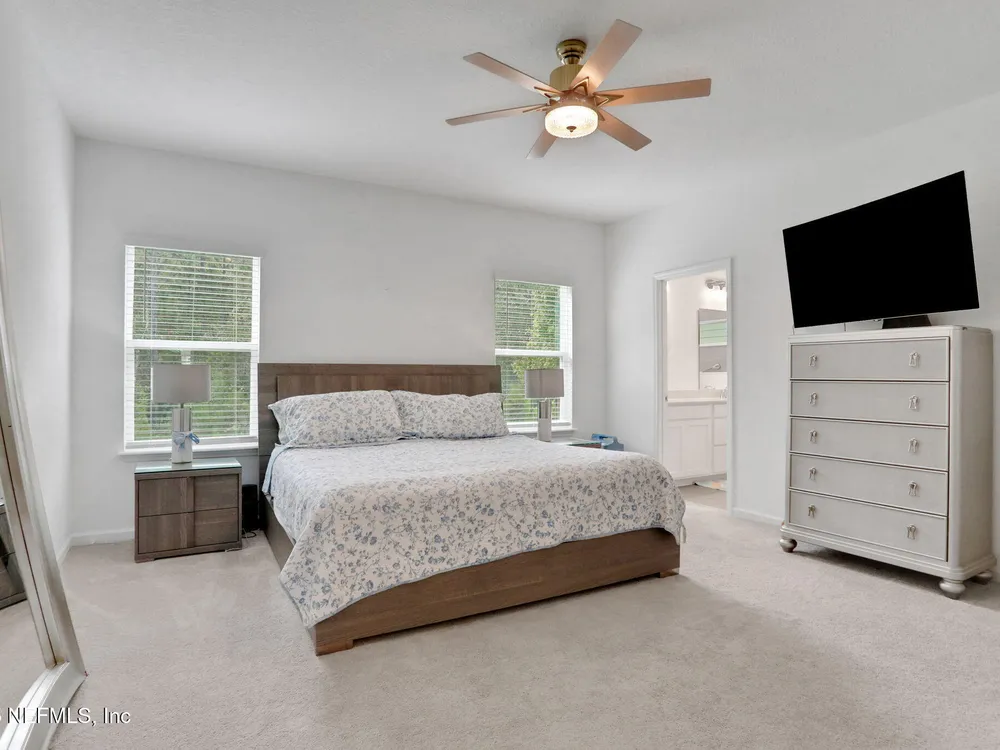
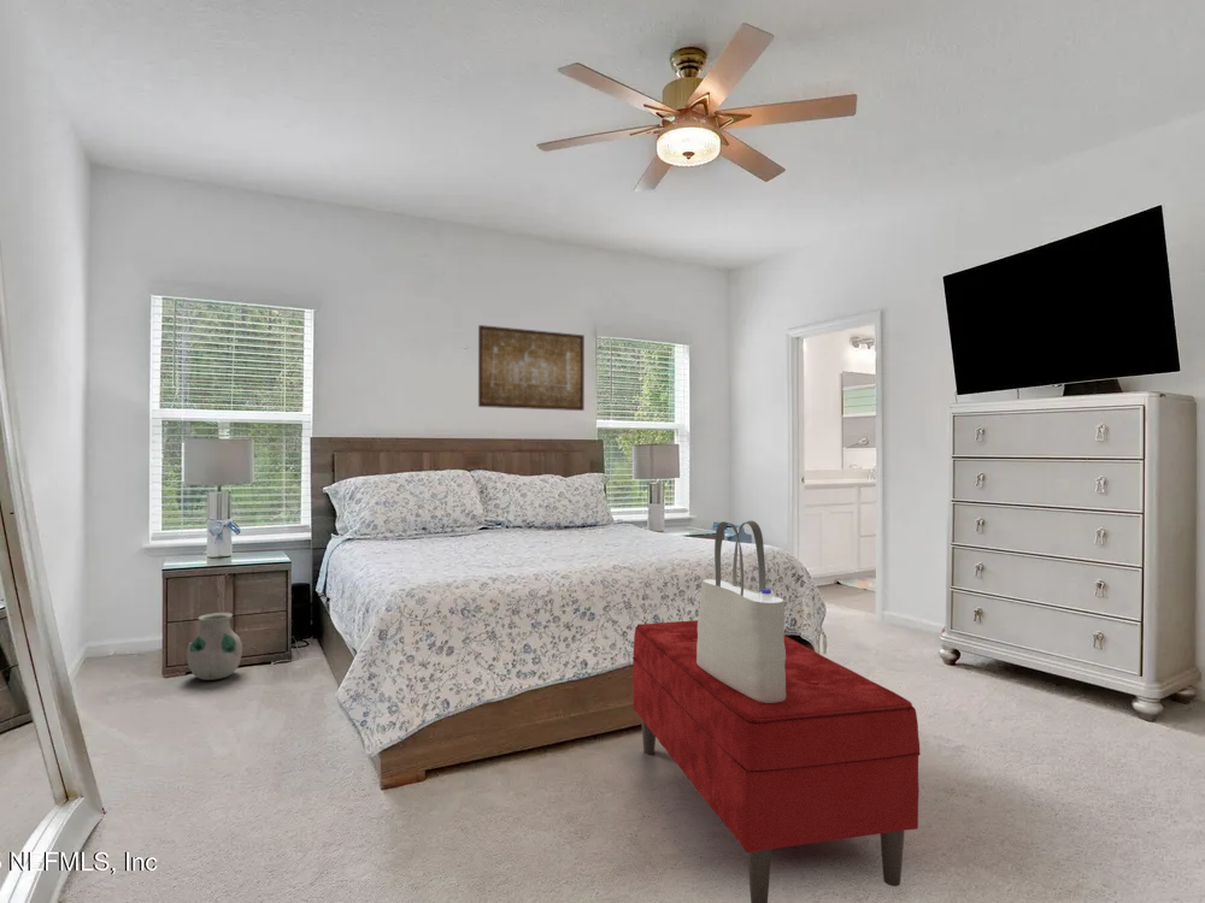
+ tote bag [696,520,786,703]
+ bench [631,619,922,903]
+ wall art [477,324,586,412]
+ vase [186,612,243,681]
